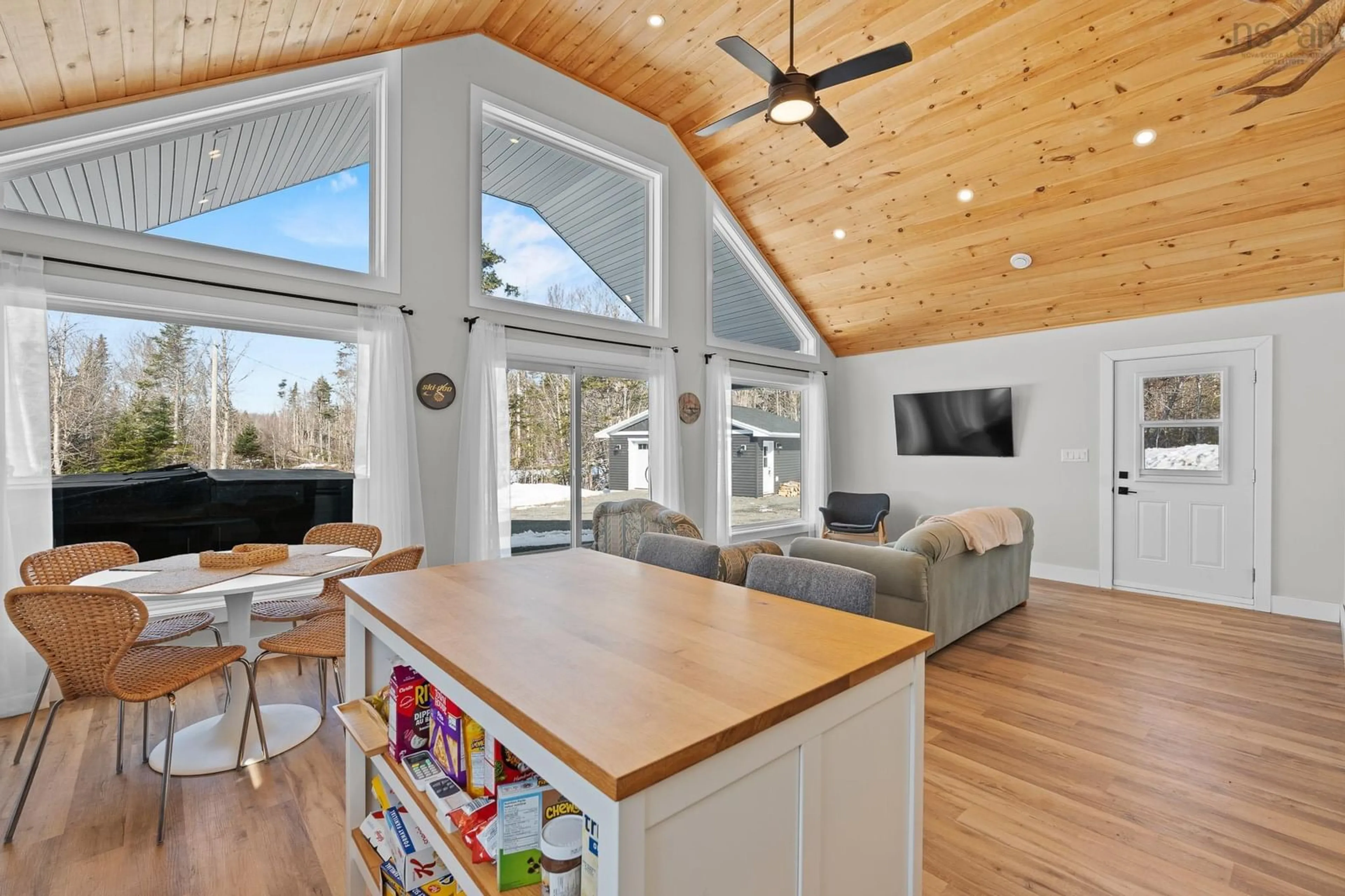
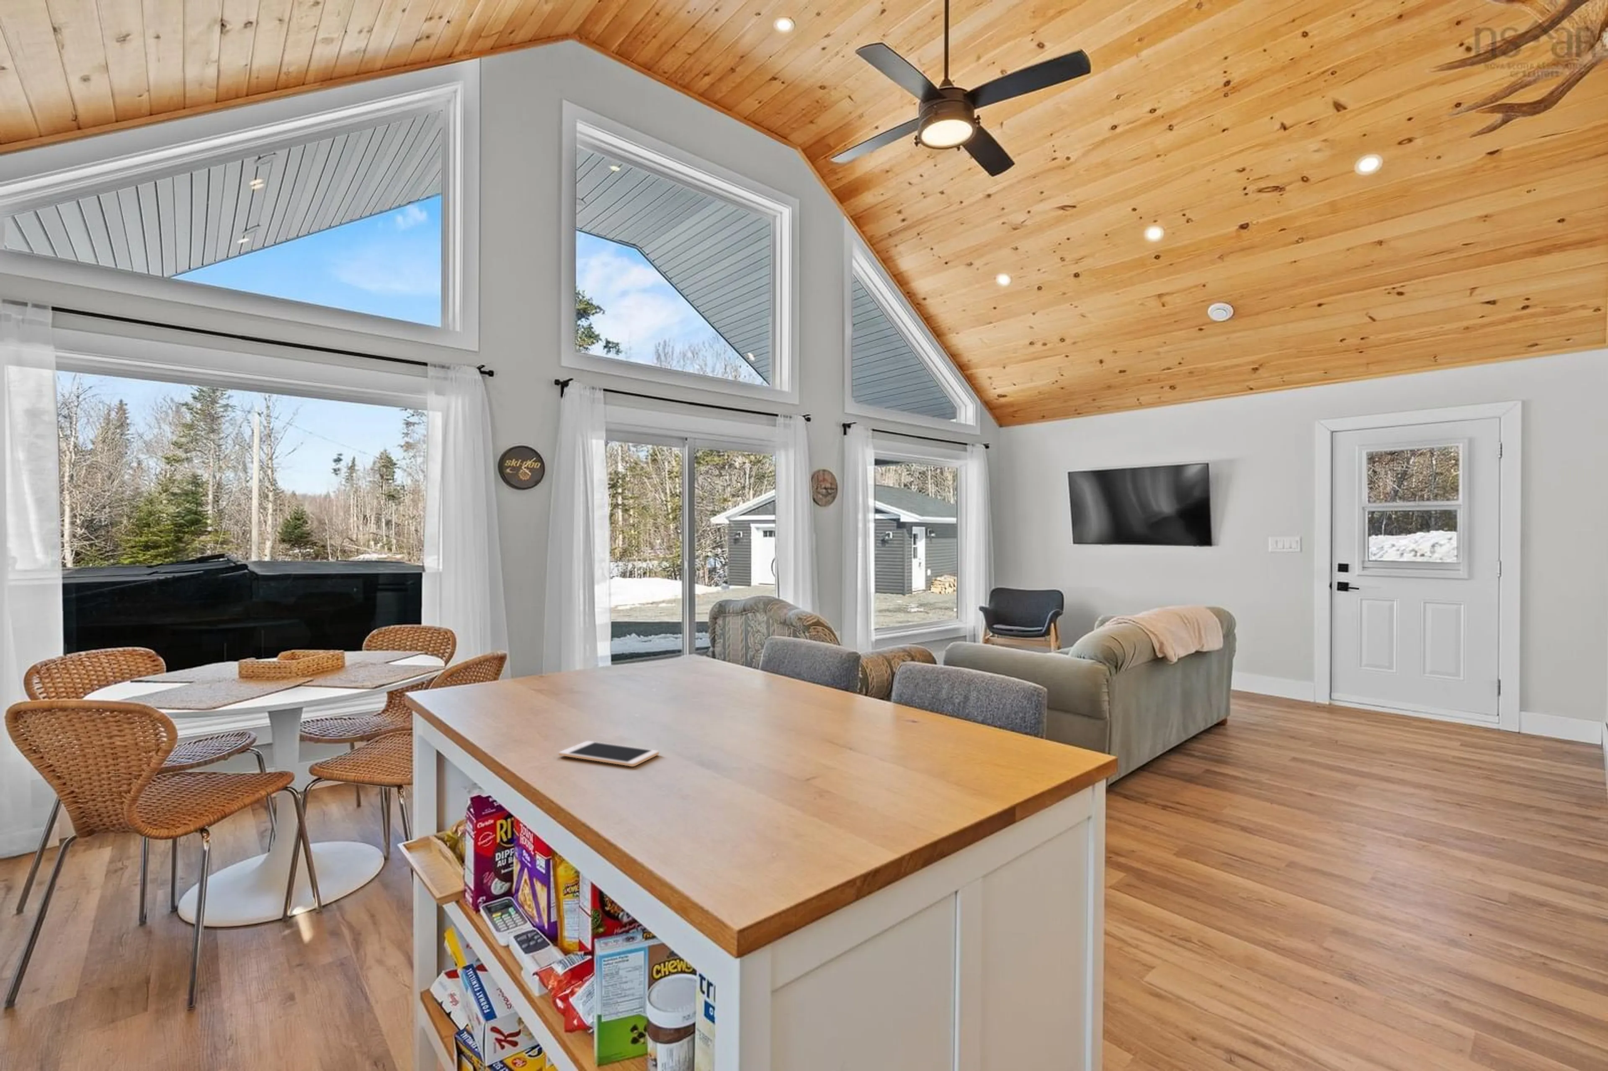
+ cell phone [558,741,660,767]
